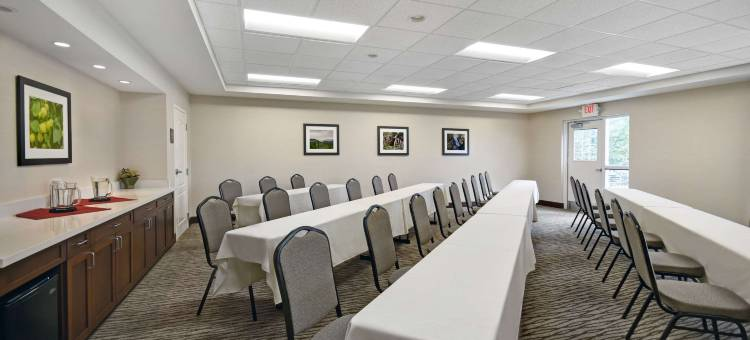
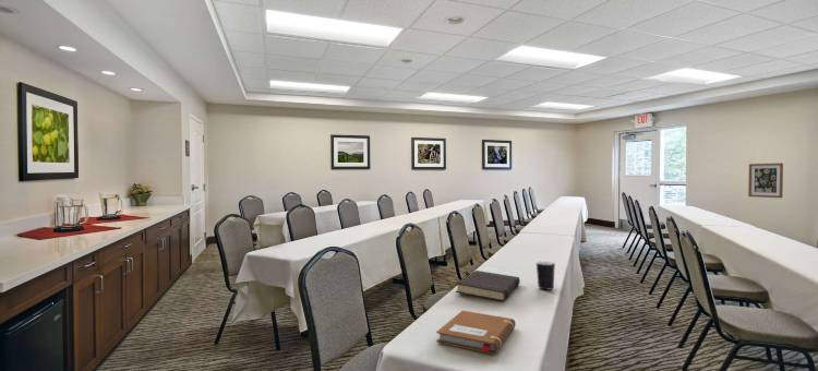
+ notebook [435,310,517,355]
+ mug [536,261,556,290]
+ book [455,270,521,302]
+ wall art [747,161,784,199]
